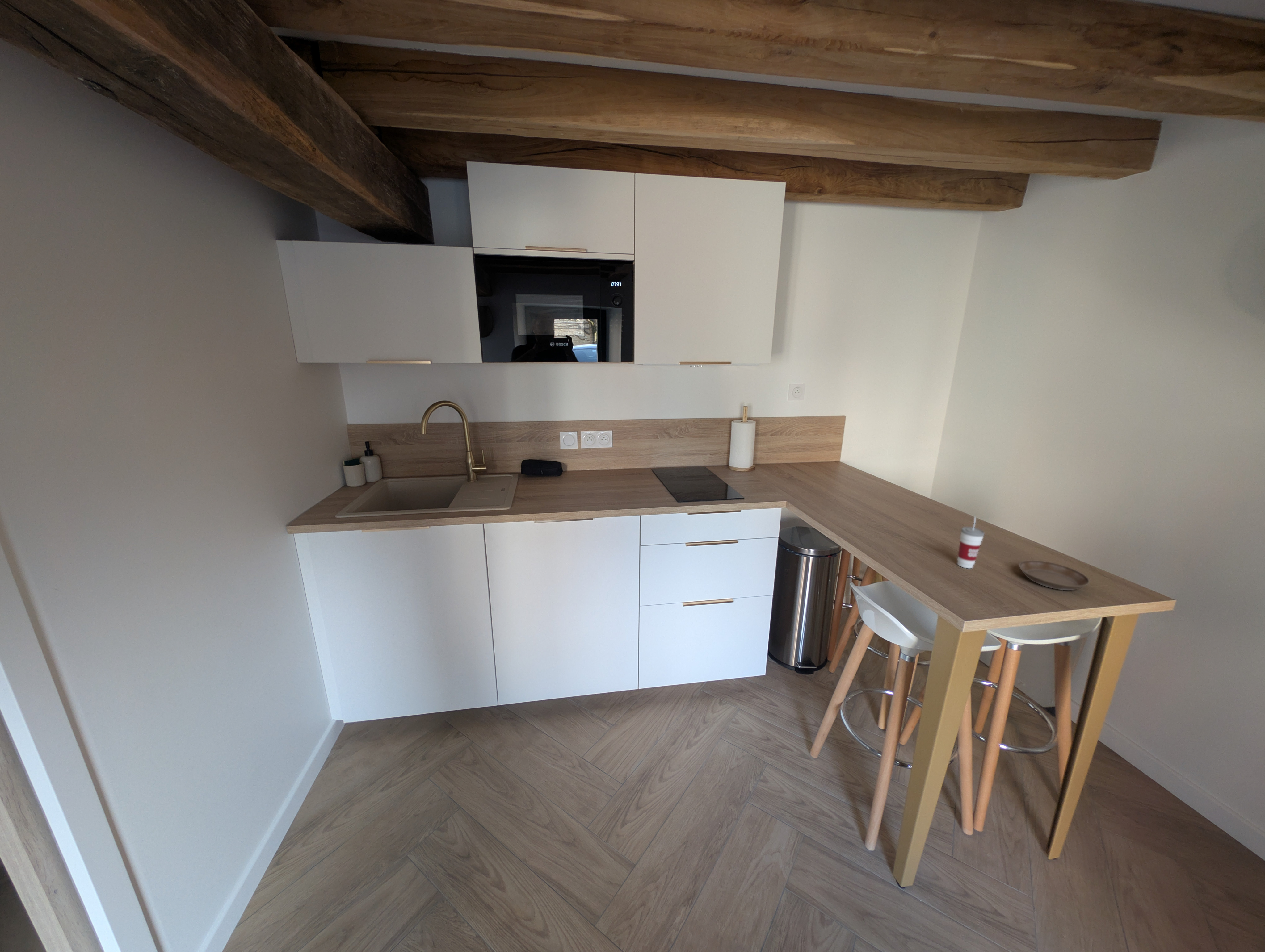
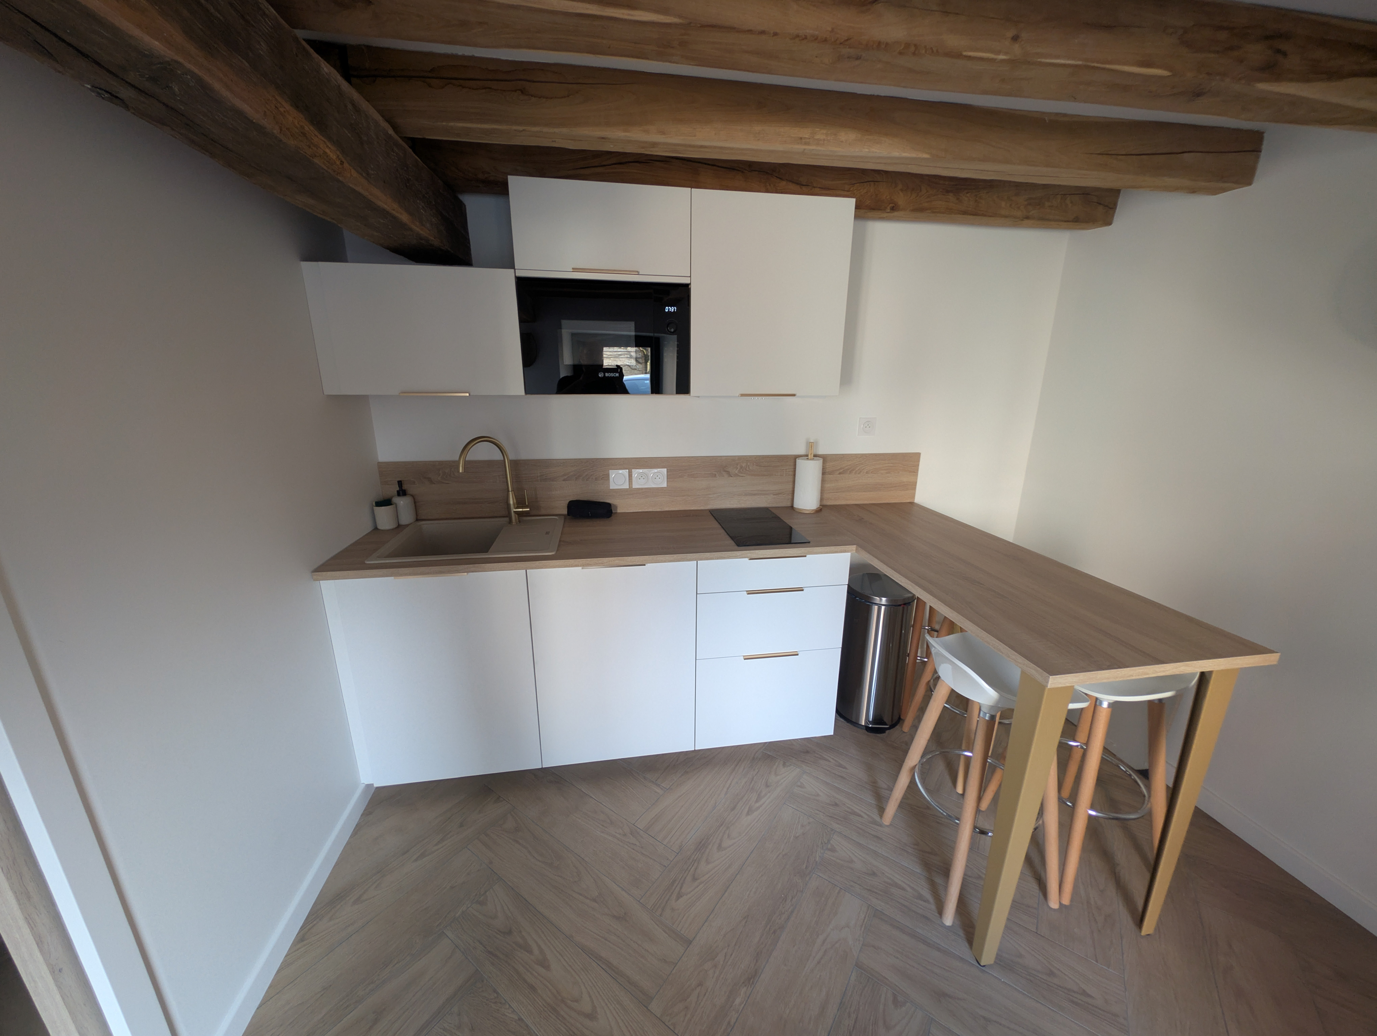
- cup [957,517,985,569]
- saucer [1019,560,1090,591]
